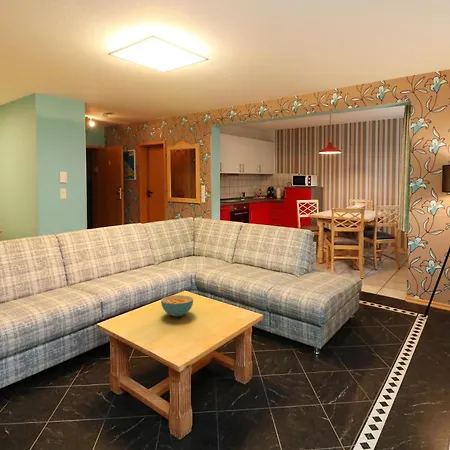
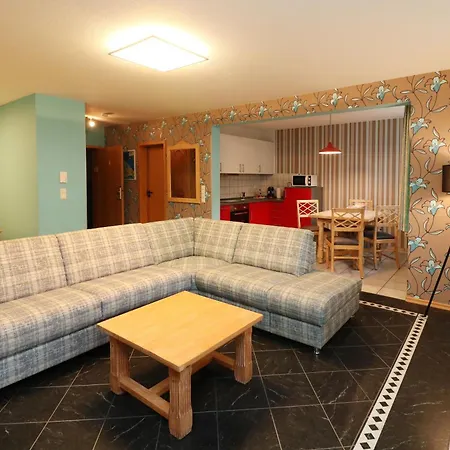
- cereal bowl [160,294,194,318]
